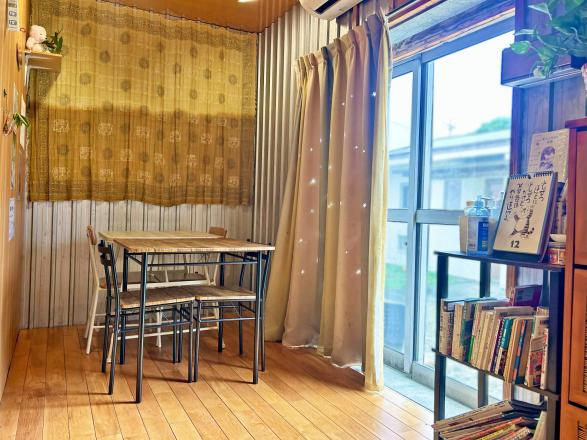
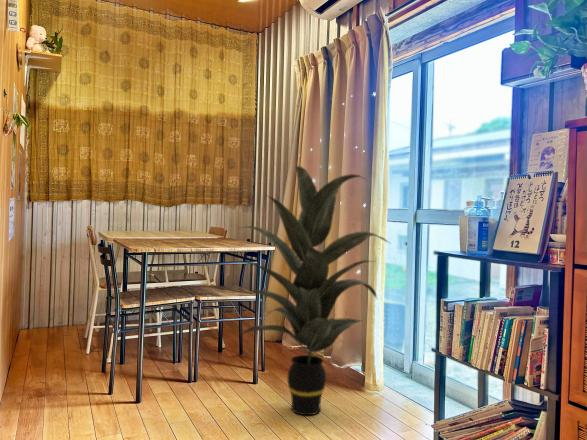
+ indoor plant [239,165,393,416]
